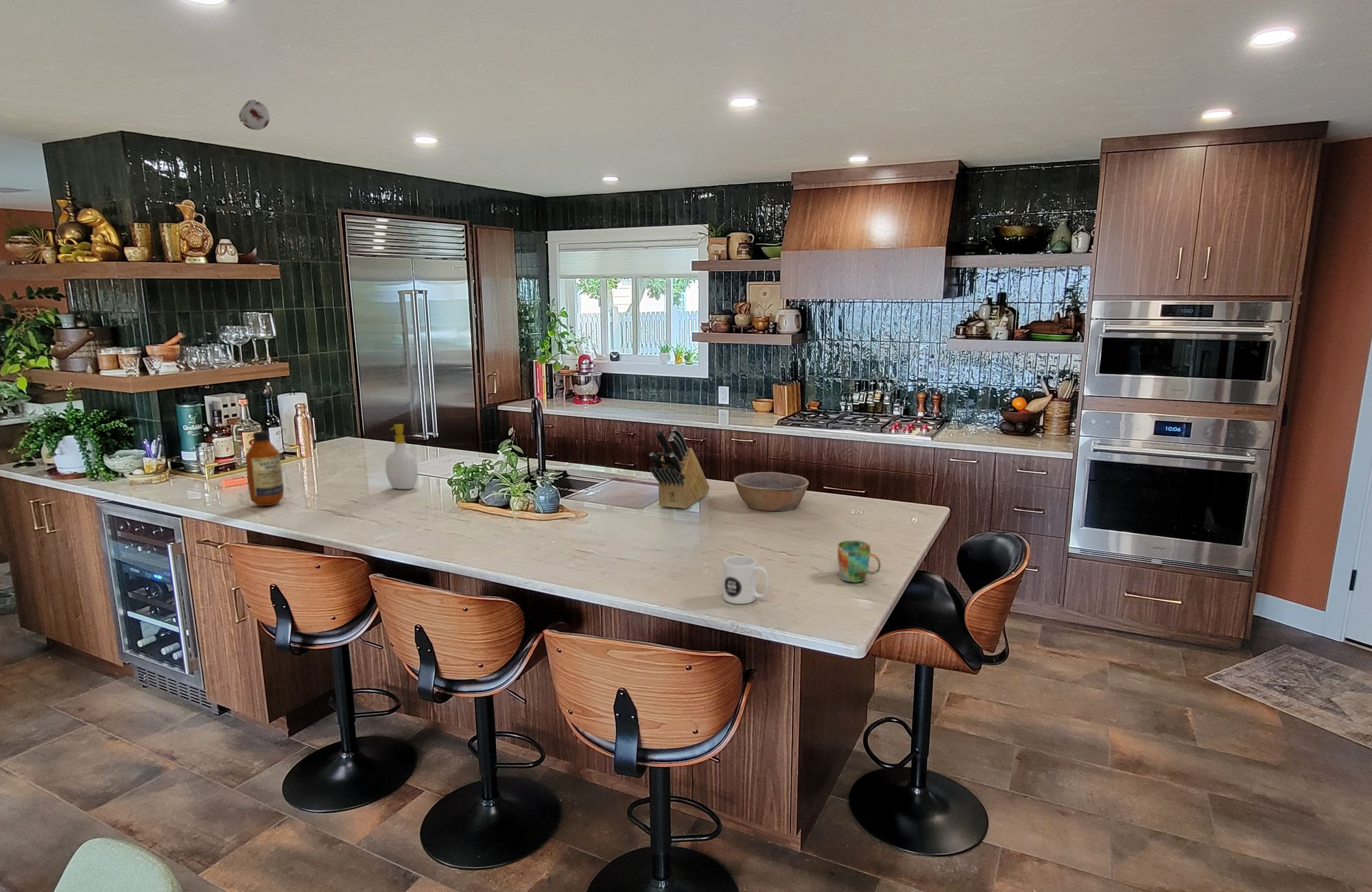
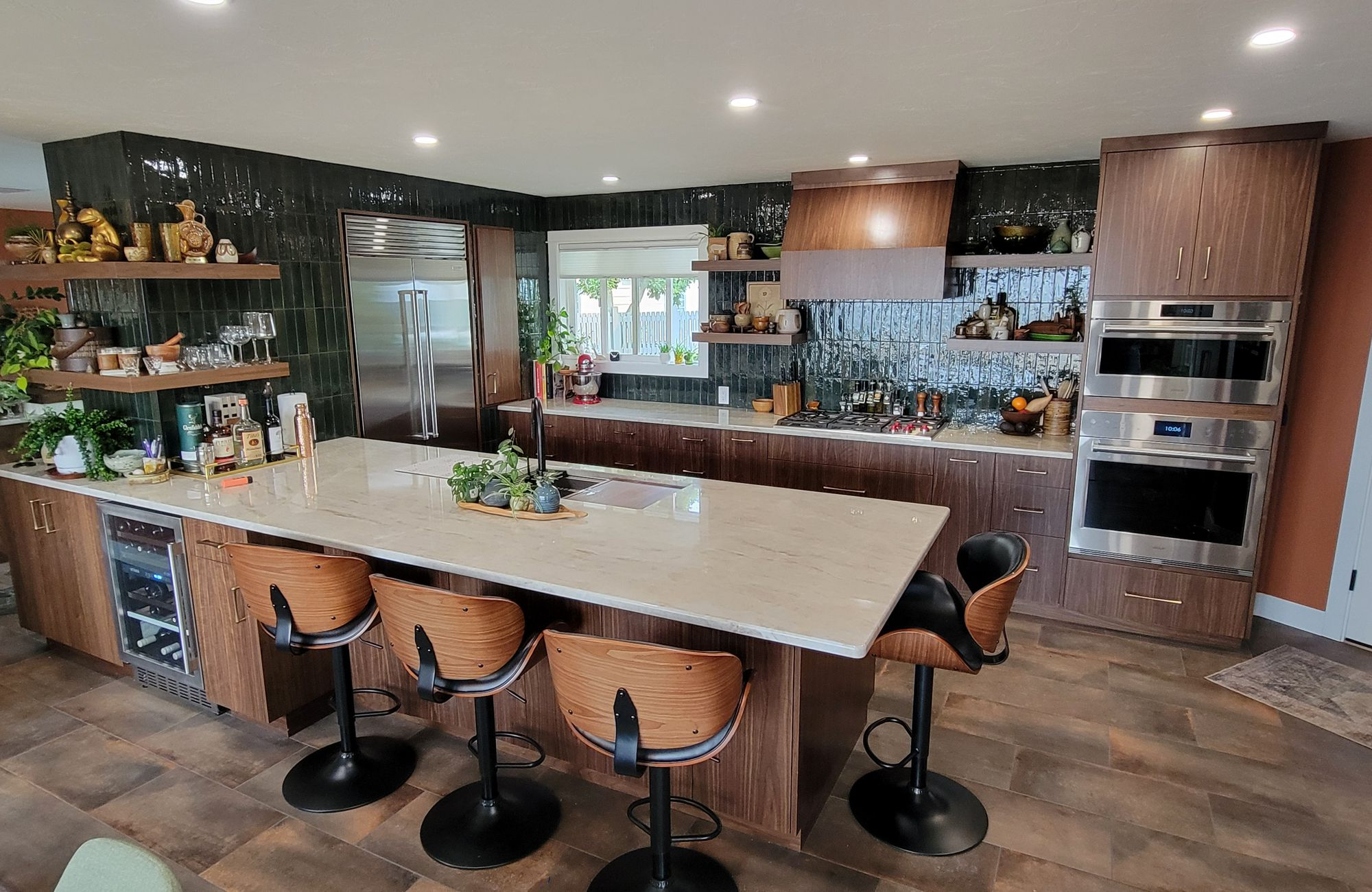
- soap bottle [385,423,418,490]
- bottle [245,431,285,507]
- mug [722,555,770,605]
- smoke detector [238,99,270,130]
- mug [837,540,882,583]
- knife block [649,427,710,510]
- bowl [733,471,809,512]
